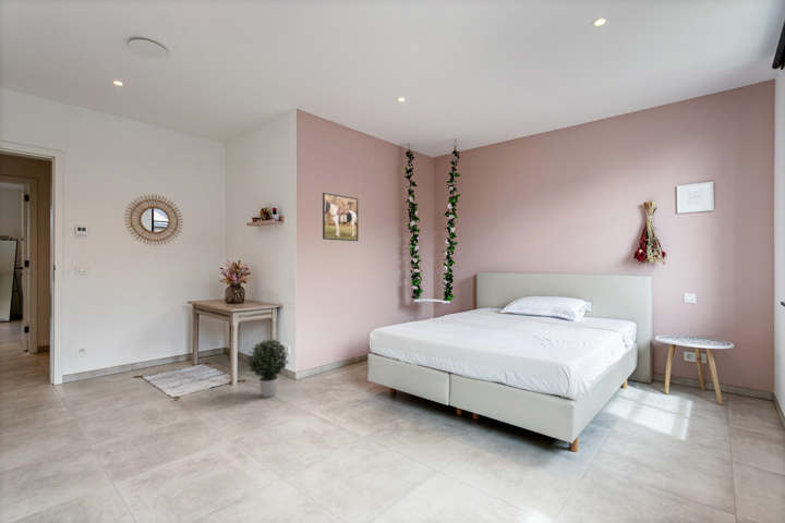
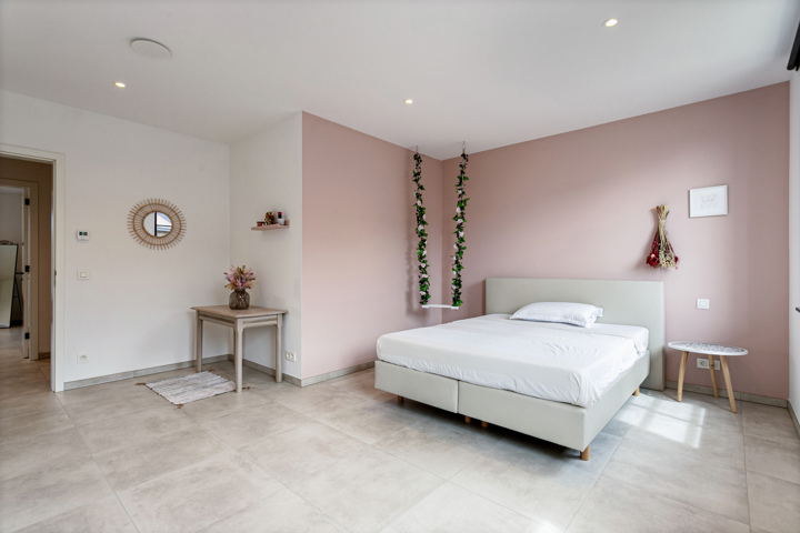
- potted plant [246,338,290,399]
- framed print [322,192,359,242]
